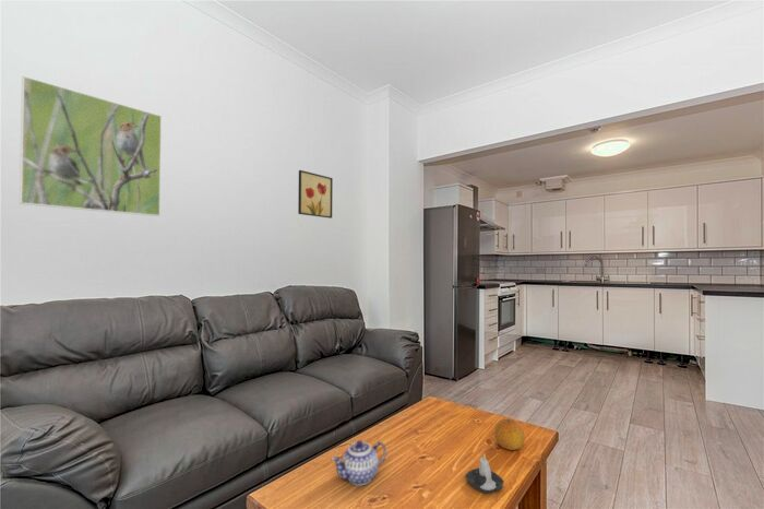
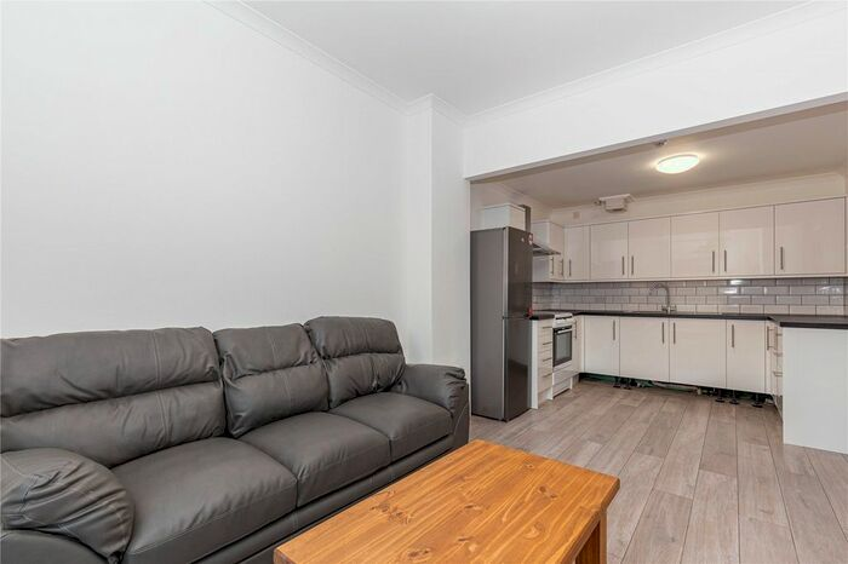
- candle [464,453,504,494]
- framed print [19,74,163,217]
- fruit [493,418,526,451]
- teapot [331,439,387,487]
- wall art [297,169,334,220]
